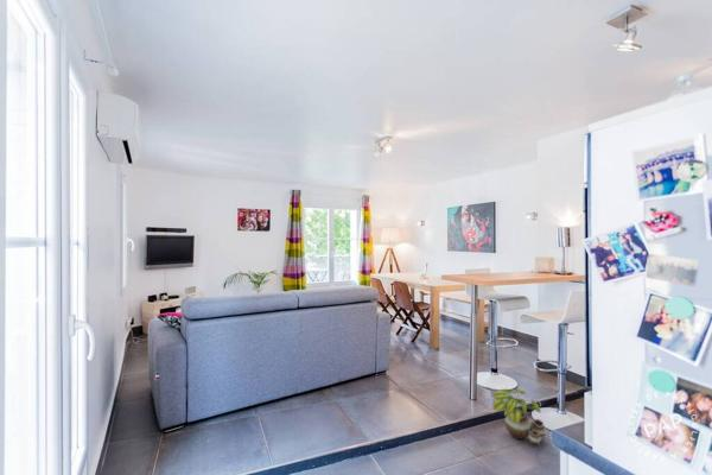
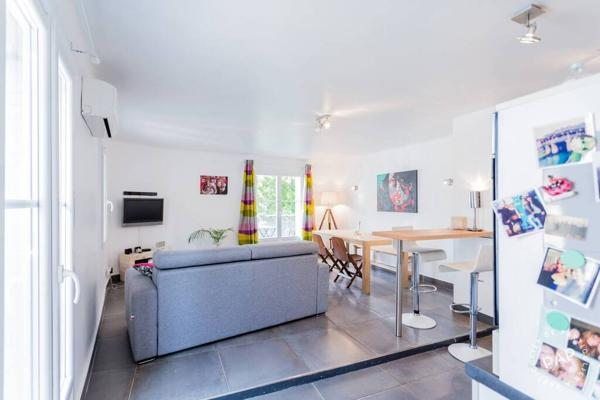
- potted plant [491,387,548,446]
